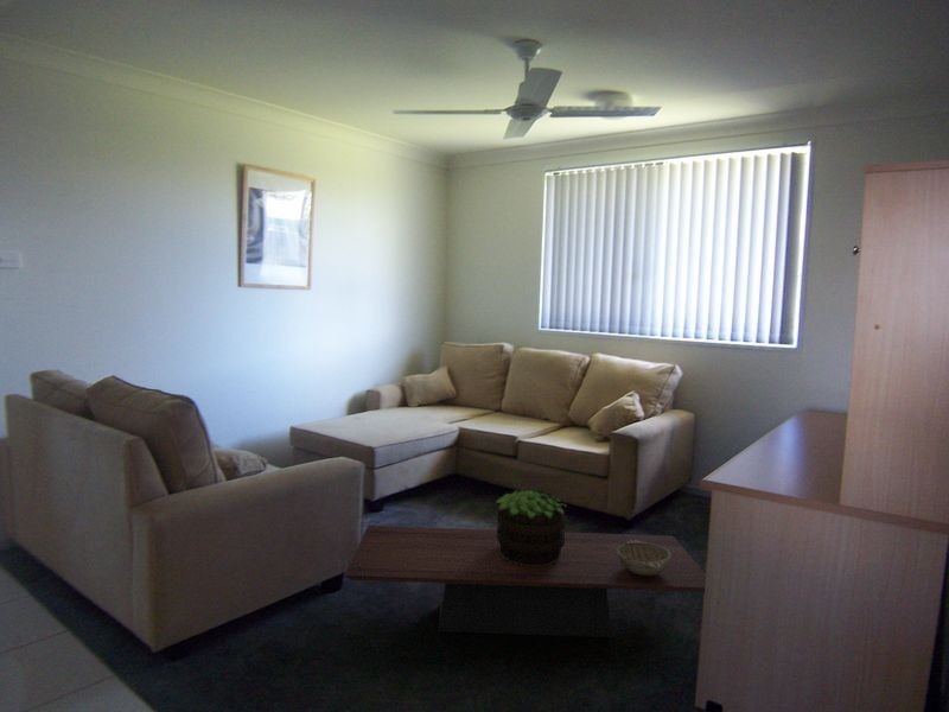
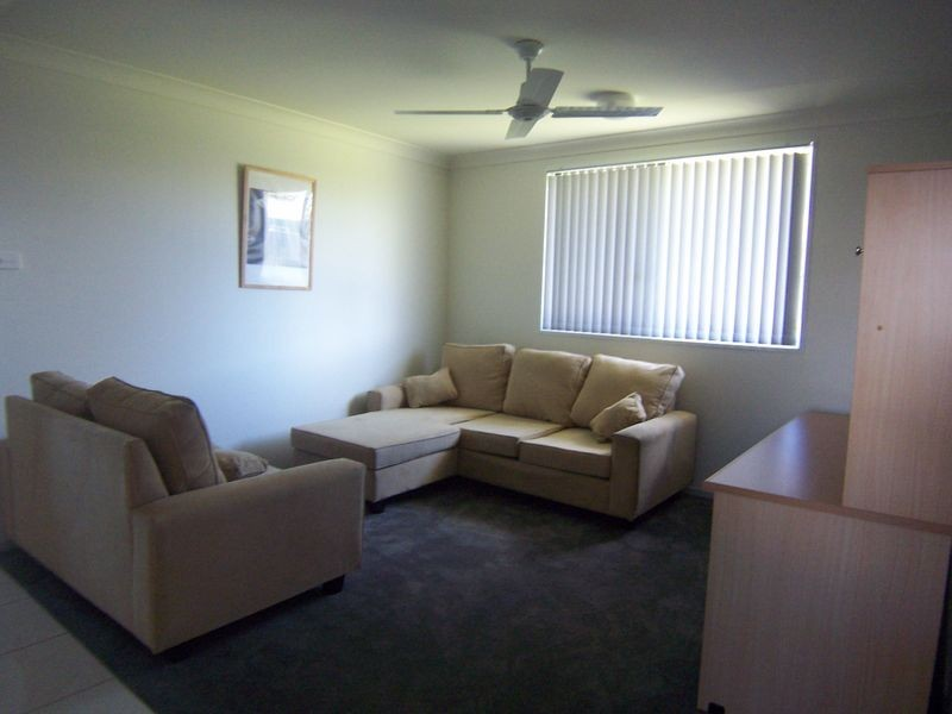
- potted plant [495,489,567,566]
- decorative bowl [617,540,671,577]
- coffee table [344,525,707,638]
